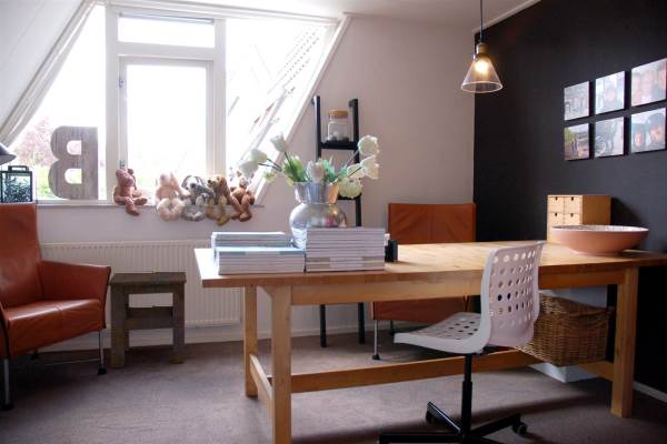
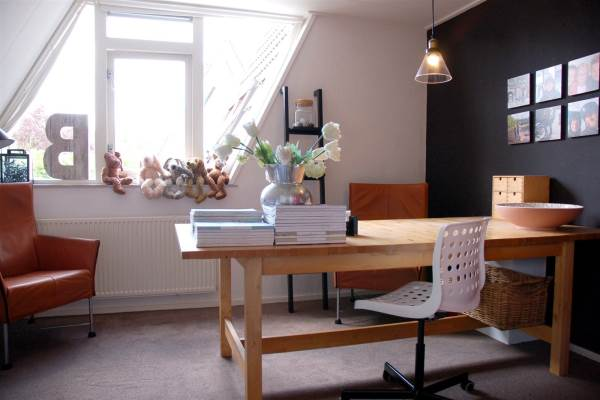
- side table [107,271,188,369]
